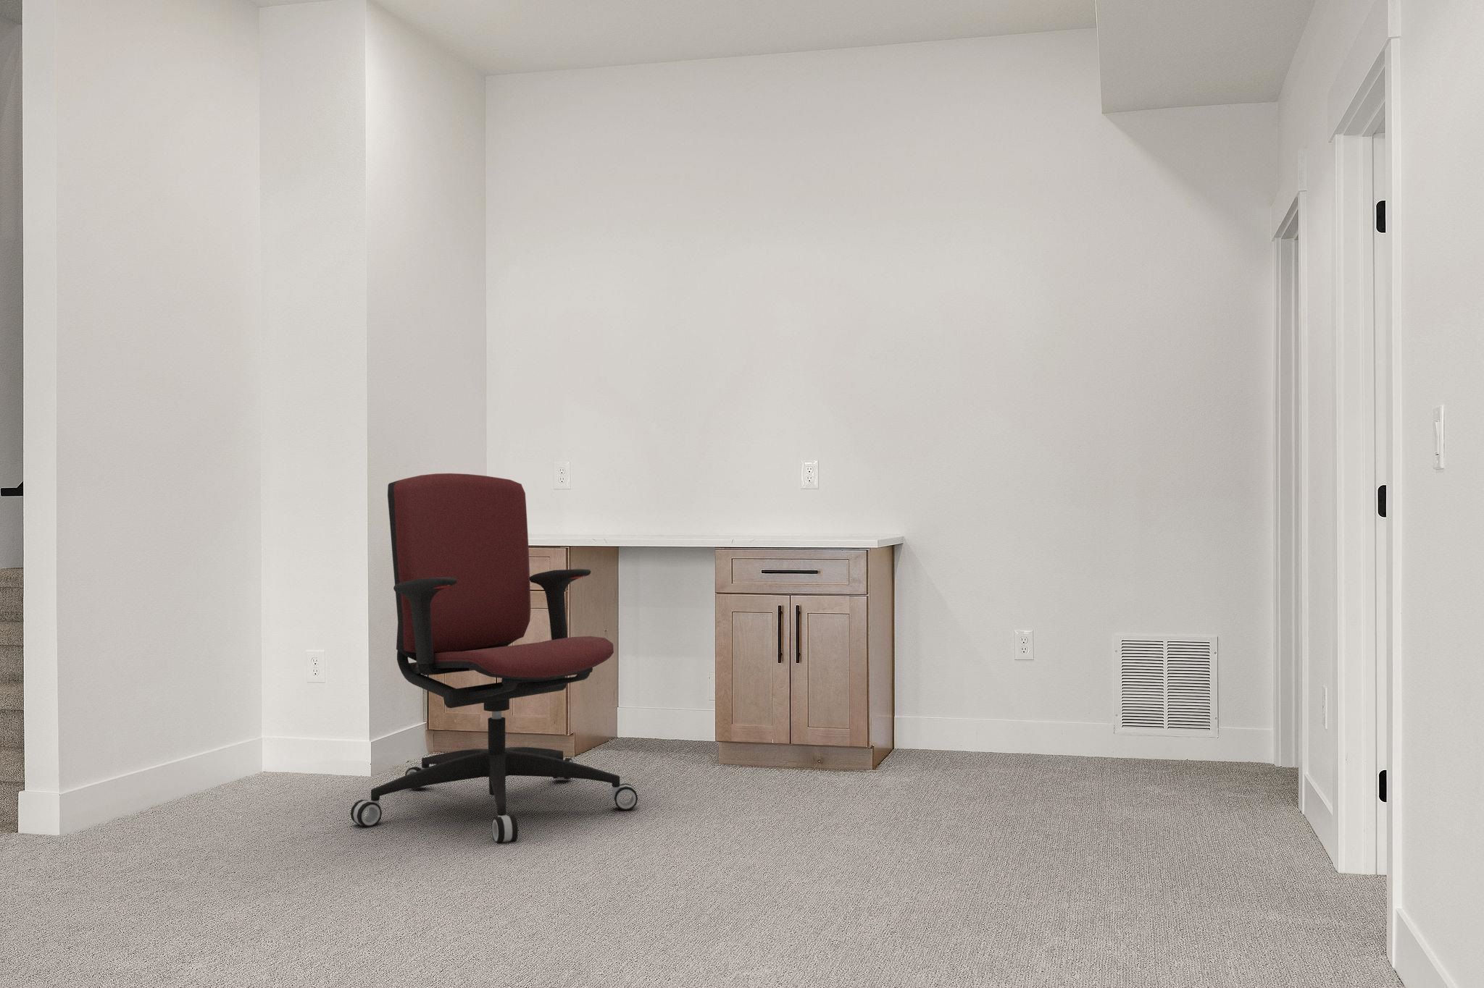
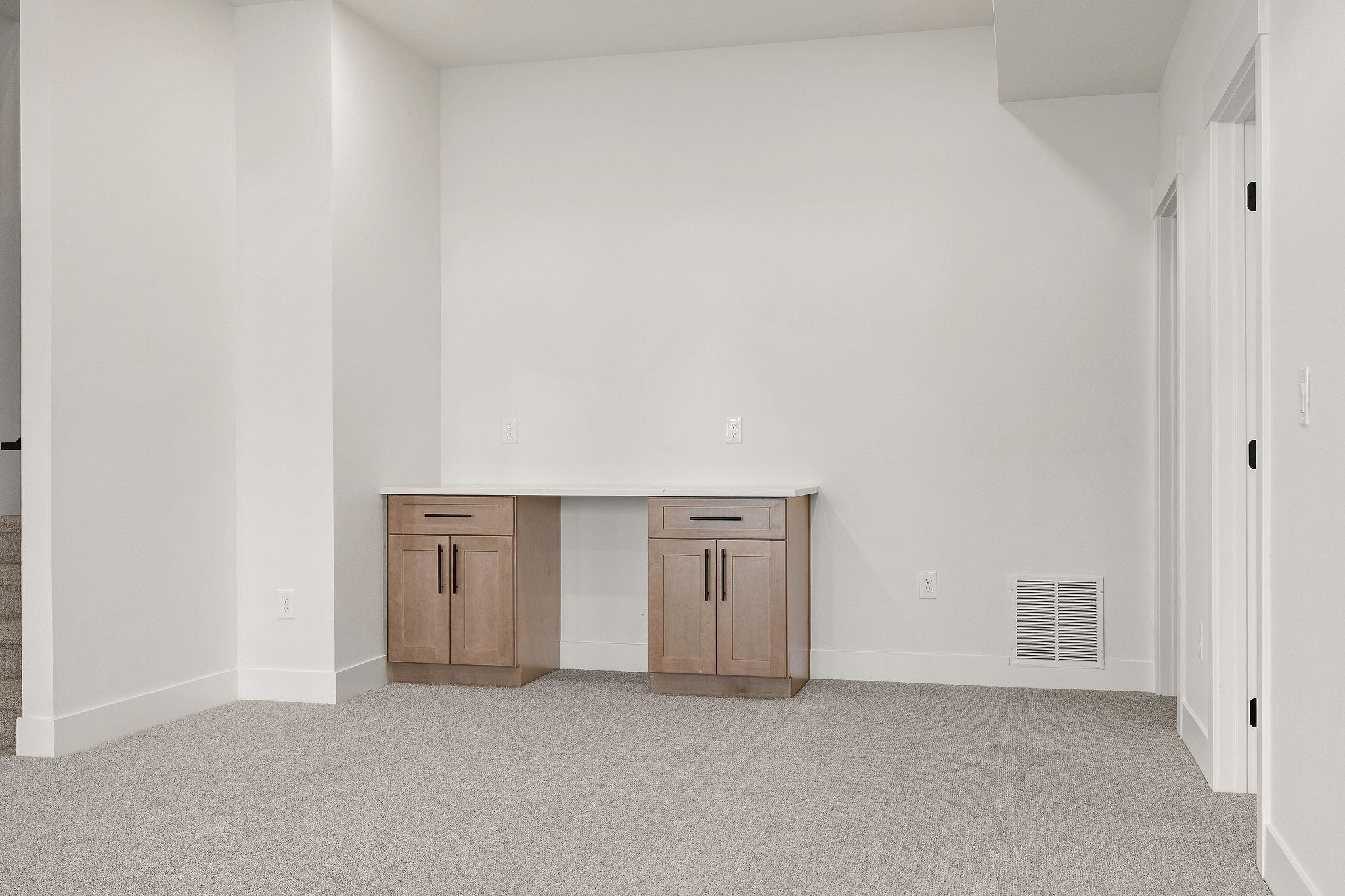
- office chair [350,473,639,844]
